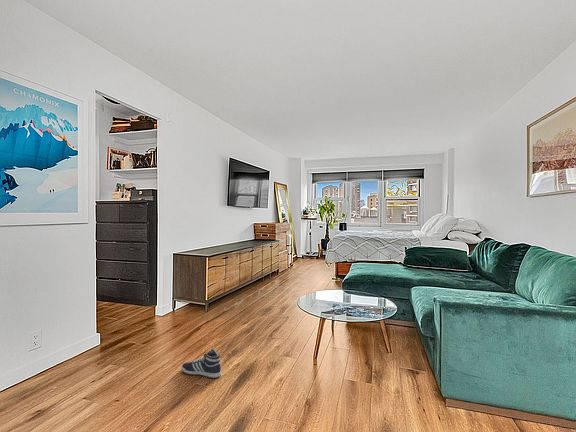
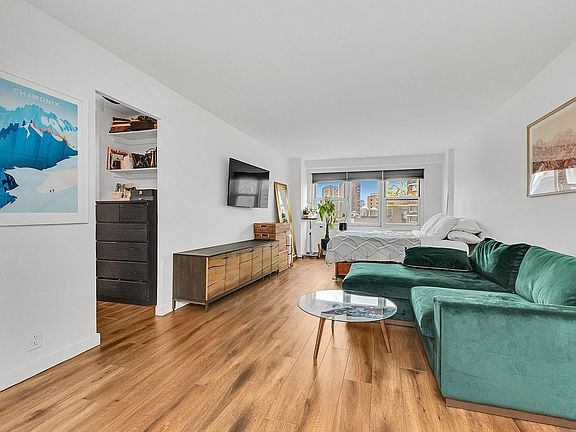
- sneaker [181,348,222,379]
